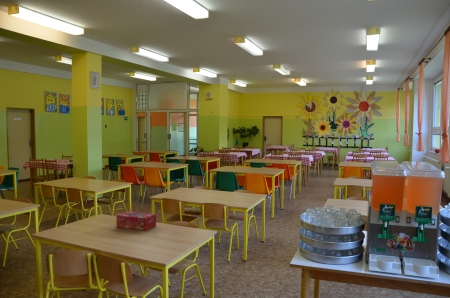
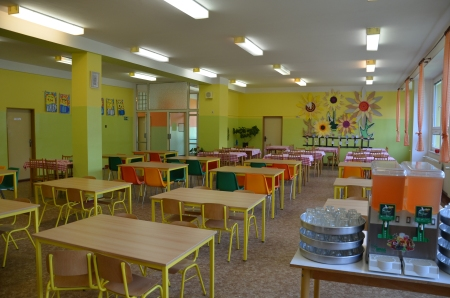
- tissue box [115,210,157,231]
